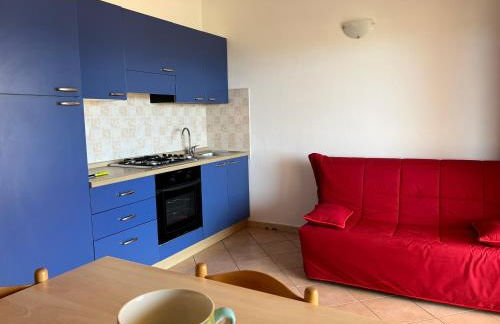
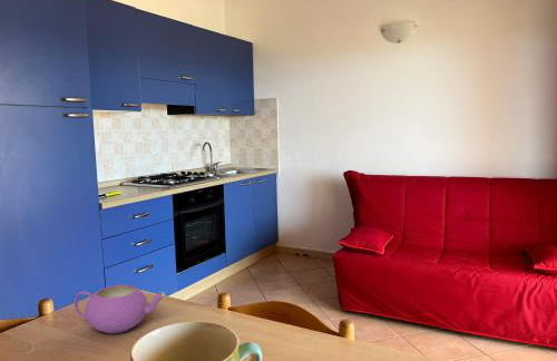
+ teapot [74,284,166,334]
